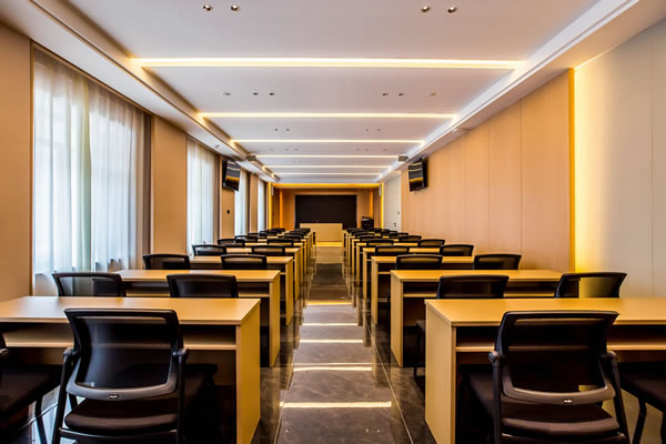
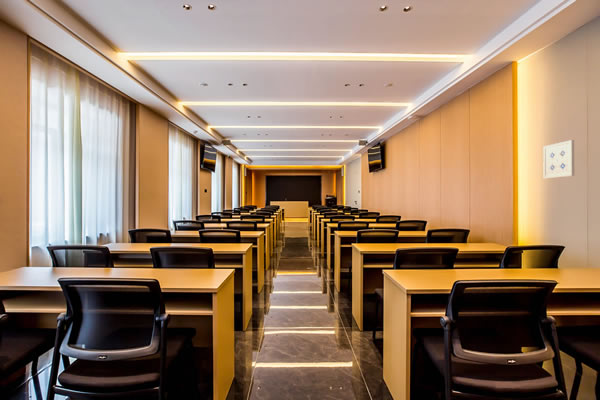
+ wall art [542,139,575,179]
